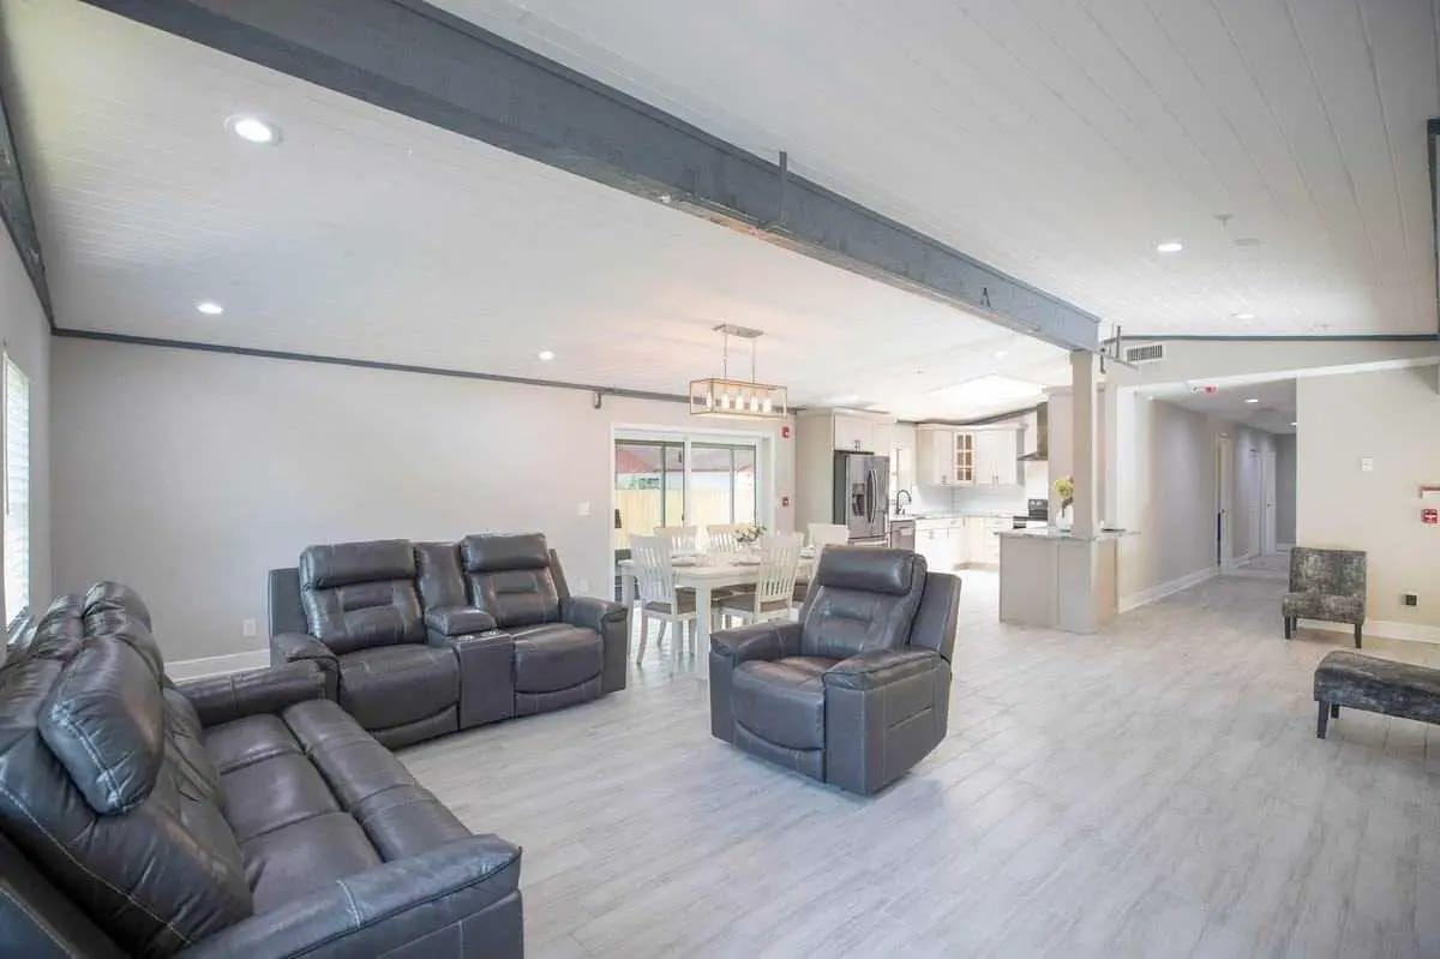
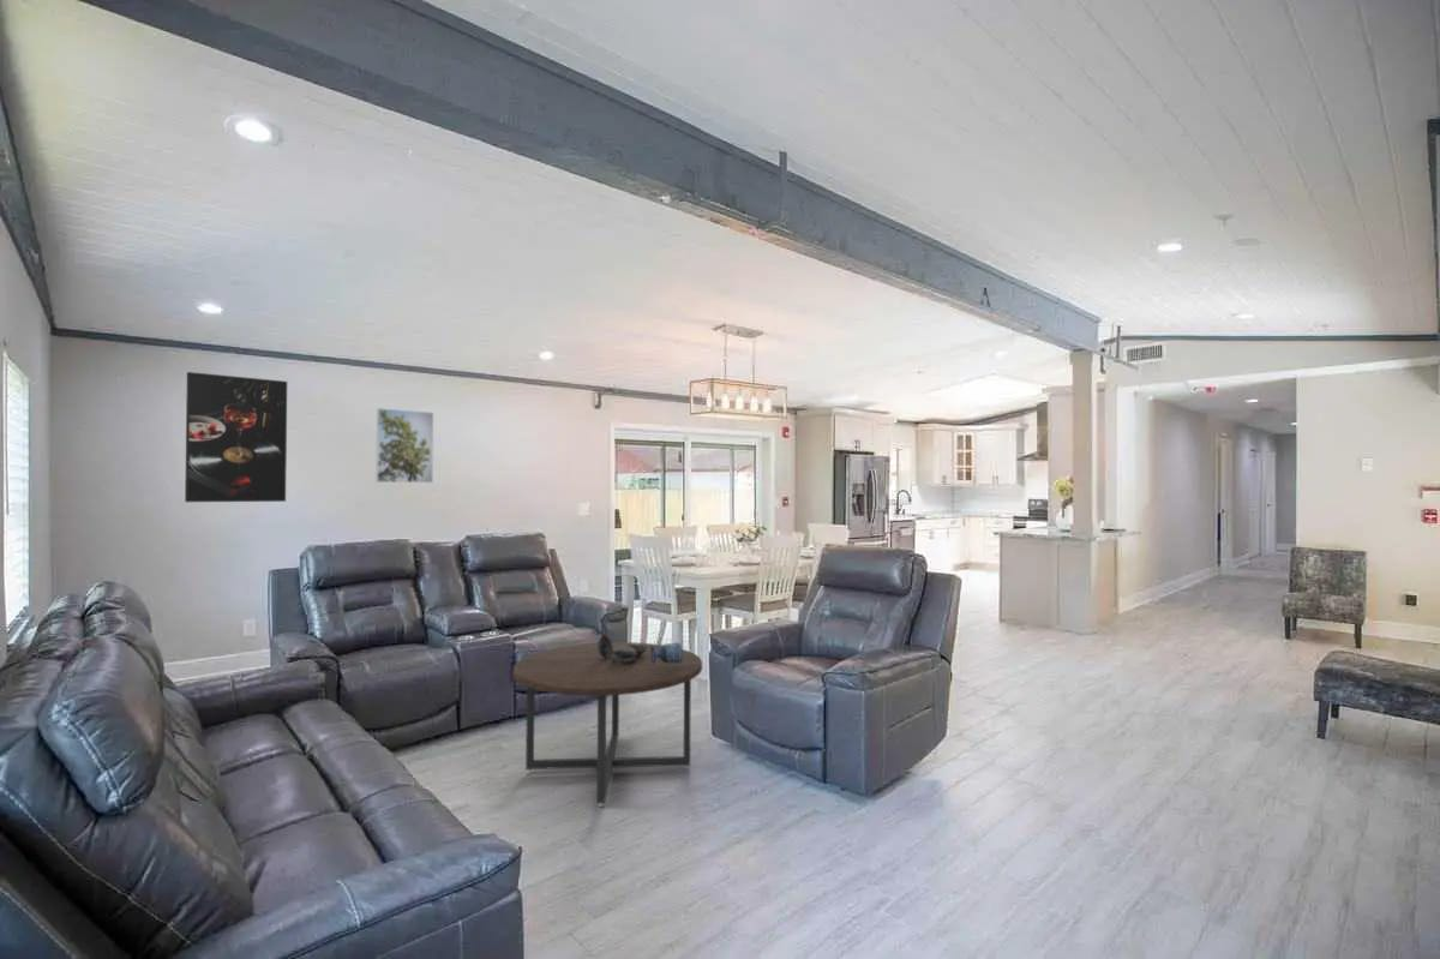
+ vase [652,641,683,664]
+ coffee table [512,641,703,808]
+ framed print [184,371,288,503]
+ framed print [374,407,434,484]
+ decorative bowl [596,634,647,665]
